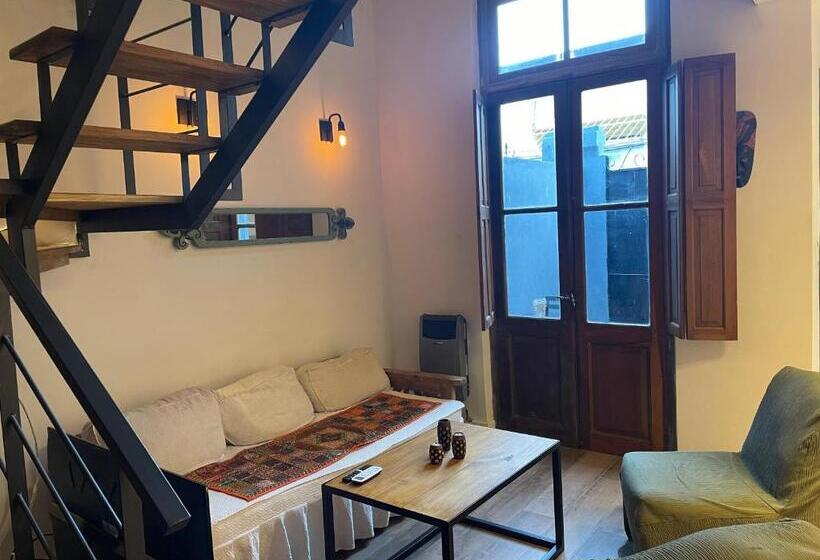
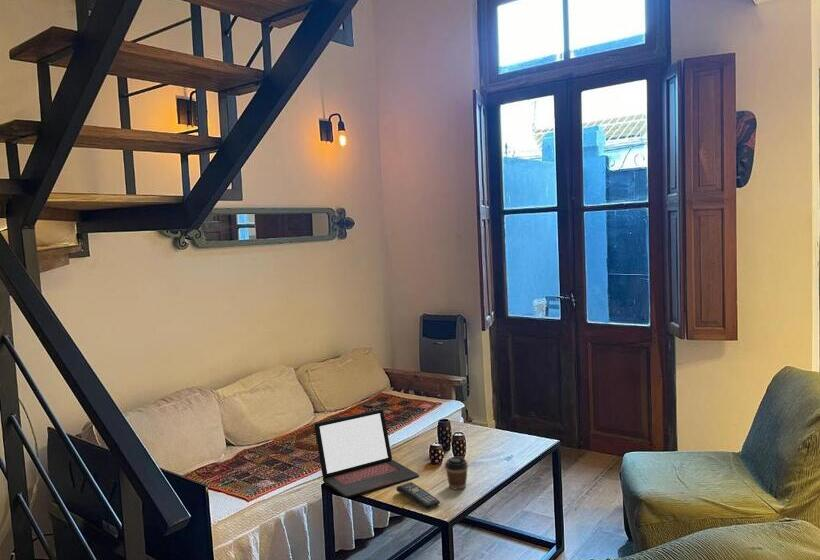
+ laptop [313,408,420,499]
+ remote control [395,481,441,509]
+ coffee cup [444,455,469,491]
